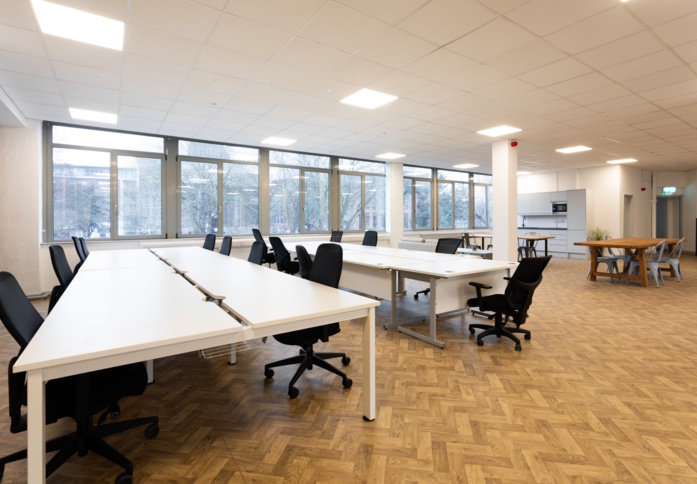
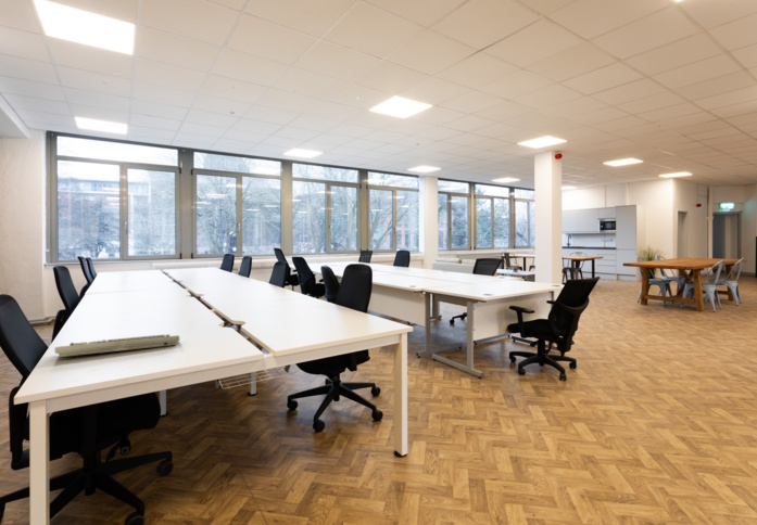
+ keyboard [53,333,180,358]
